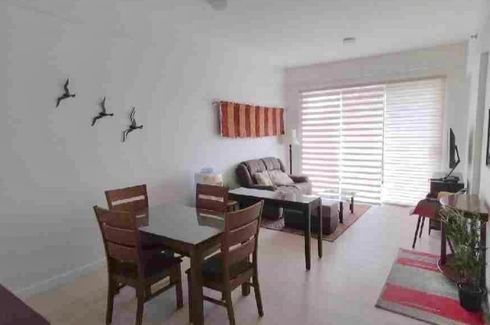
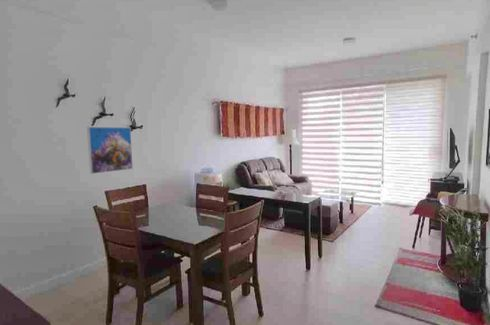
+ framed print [86,126,134,175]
